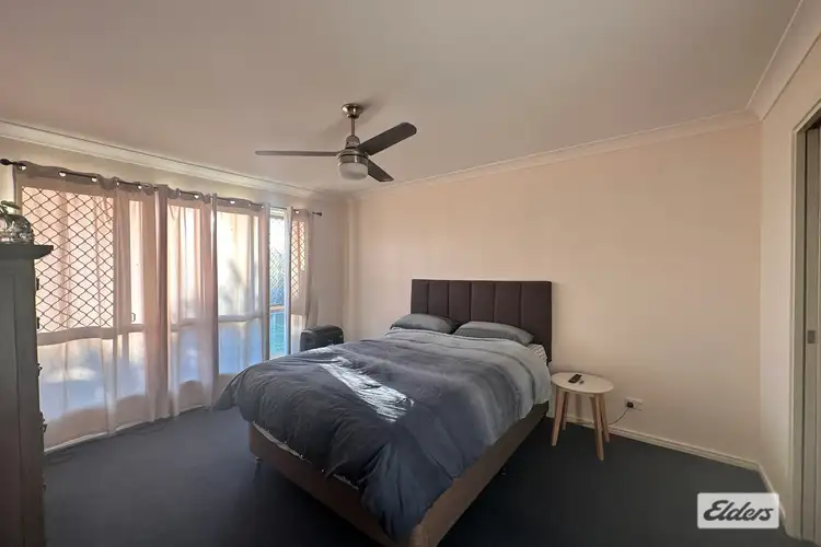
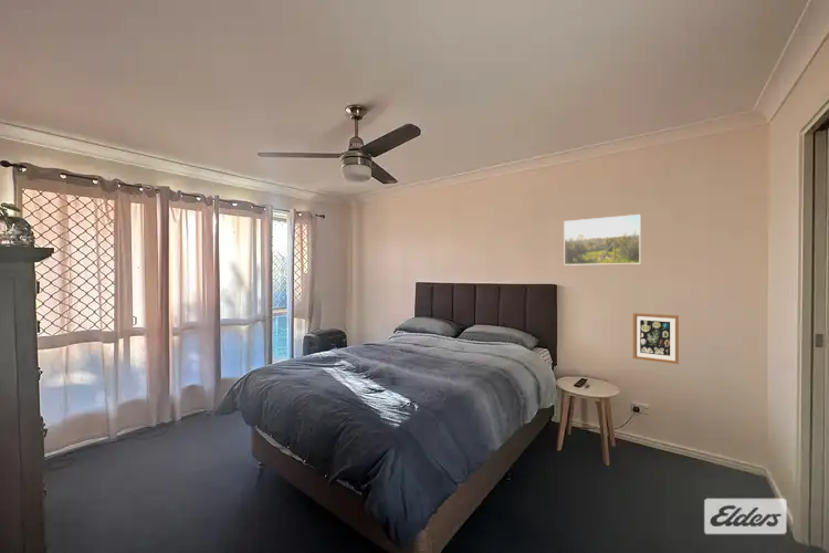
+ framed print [563,213,642,267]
+ wall art [632,312,680,365]
